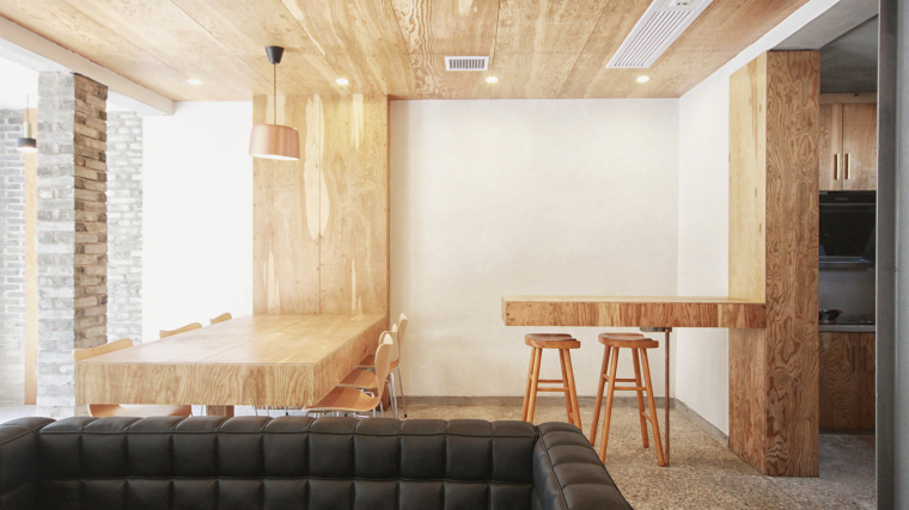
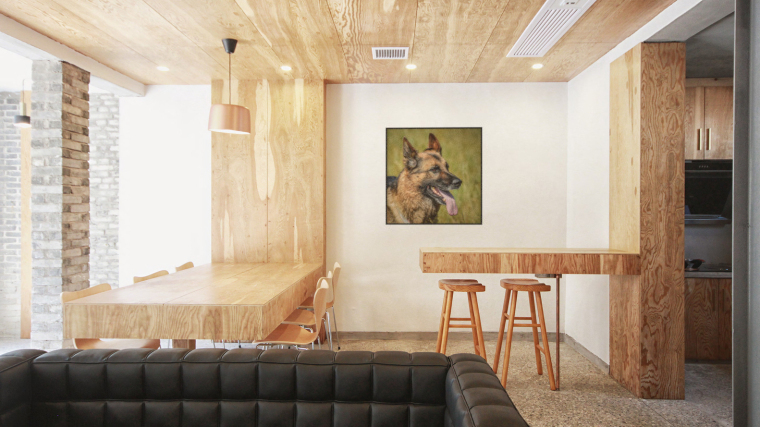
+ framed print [385,126,483,226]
